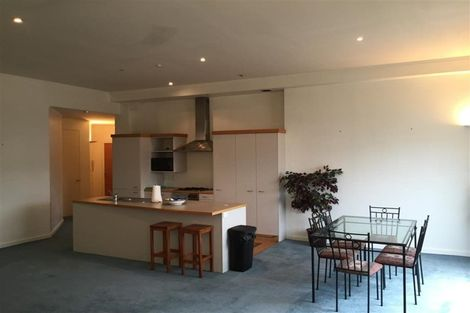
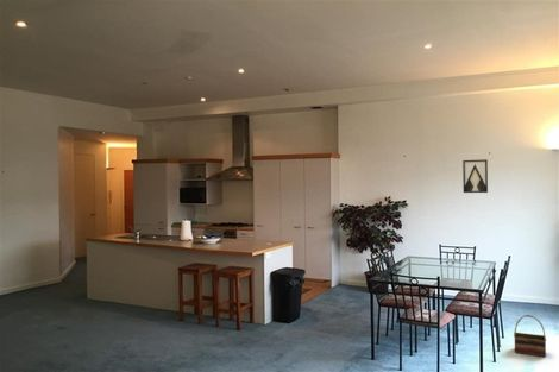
+ wall art [461,158,489,194]
+ basket [513,314,547,358]
